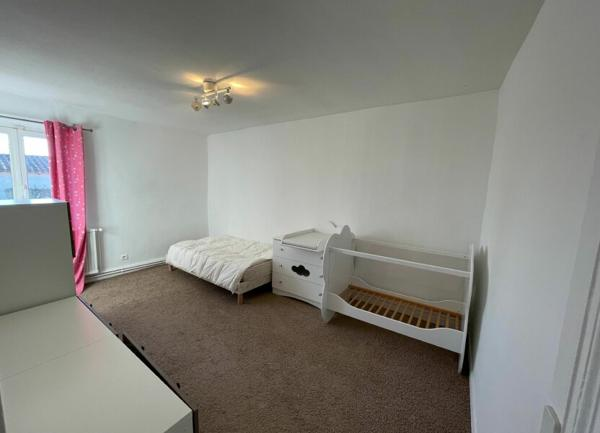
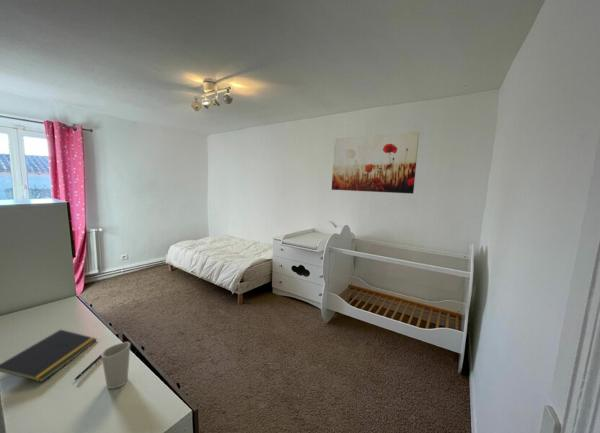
+ pen [74,354,102,381]
+ notepad [0,329,98,383]
+ wall art [331,131,420,195]
+ cup [100,341,131,390]
